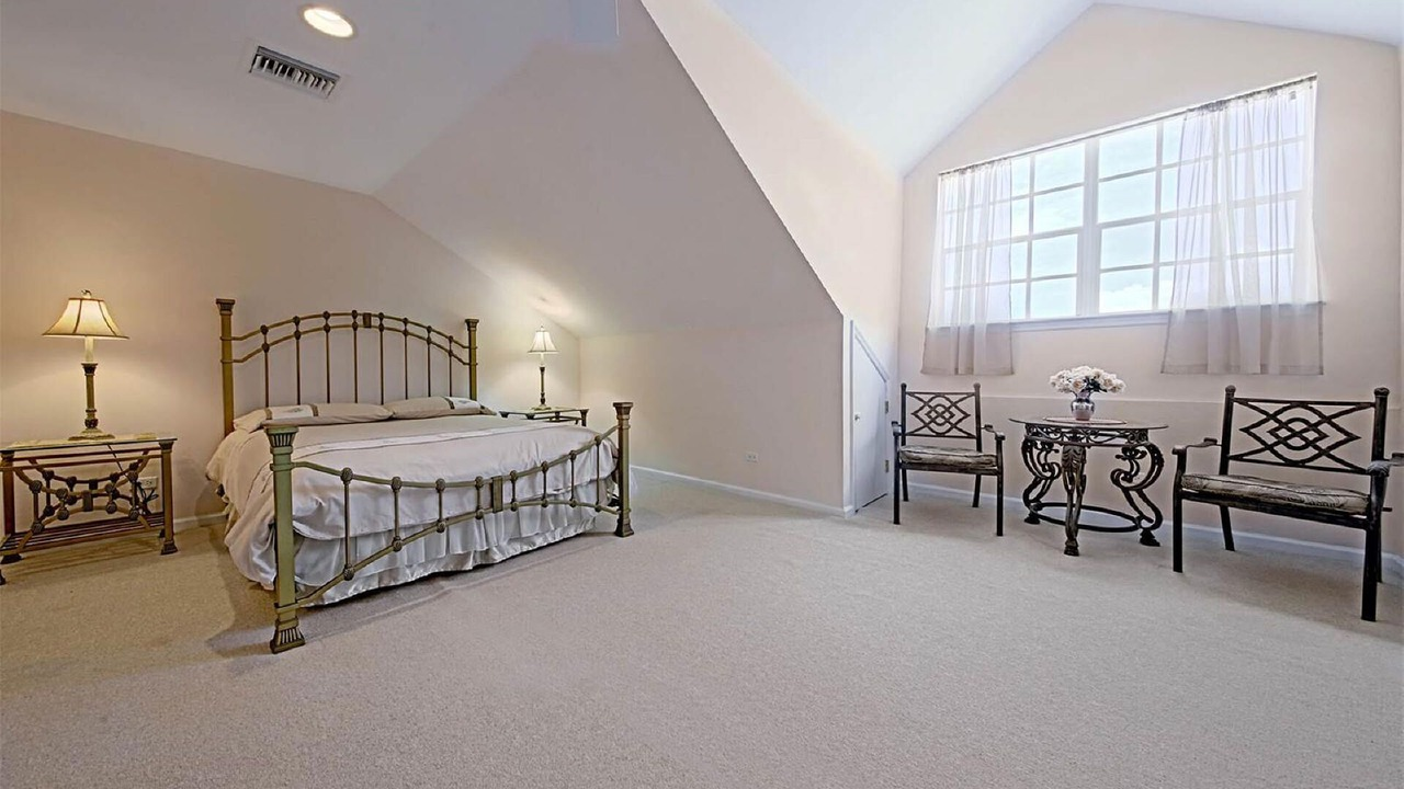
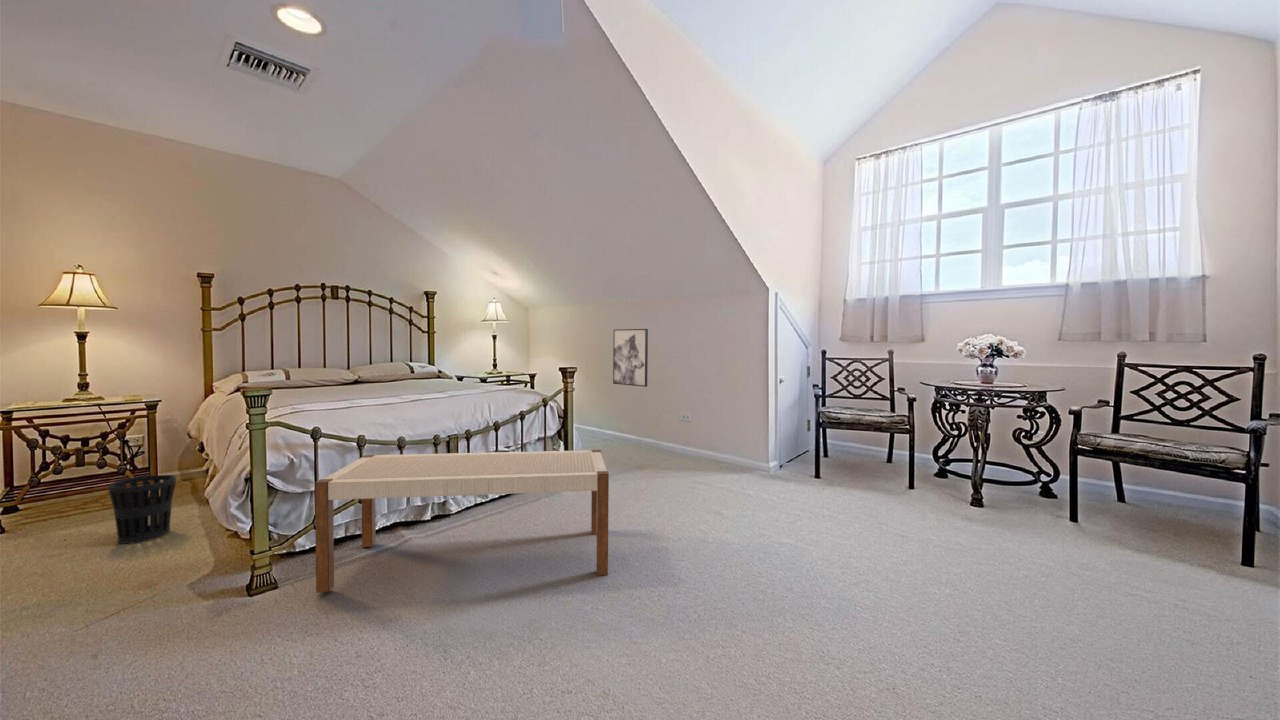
+ bench [314,449,610,594]
+ wall art [612,328,649,388]
+ wastebasket [108,474,177,545]
